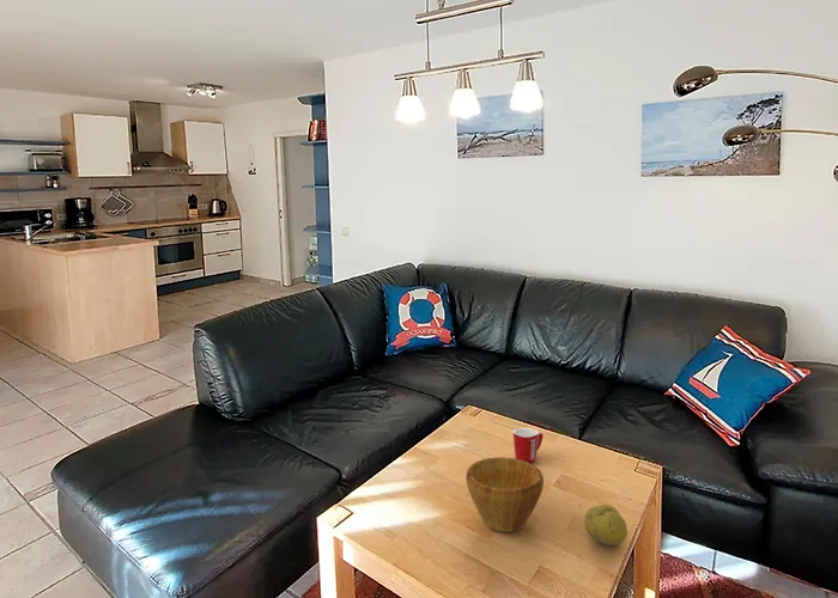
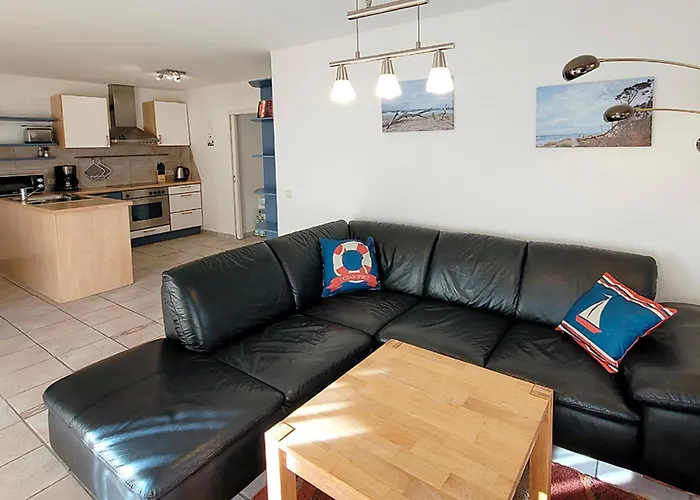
- bowl [464,456,545,533]
- mug [512,427,544,464]
- fruit [583,502,628,547]
